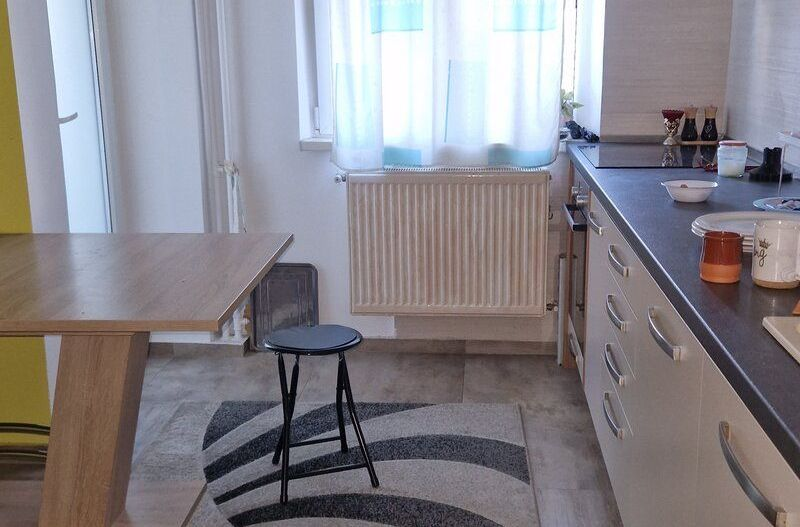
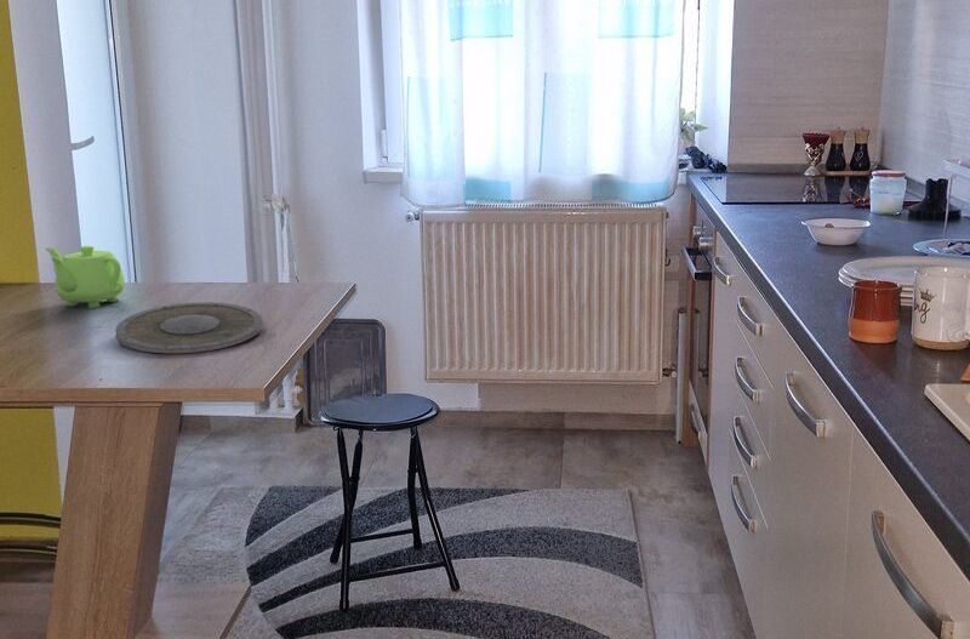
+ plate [114,301,264,354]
+ teapot [44,245,126,309]
